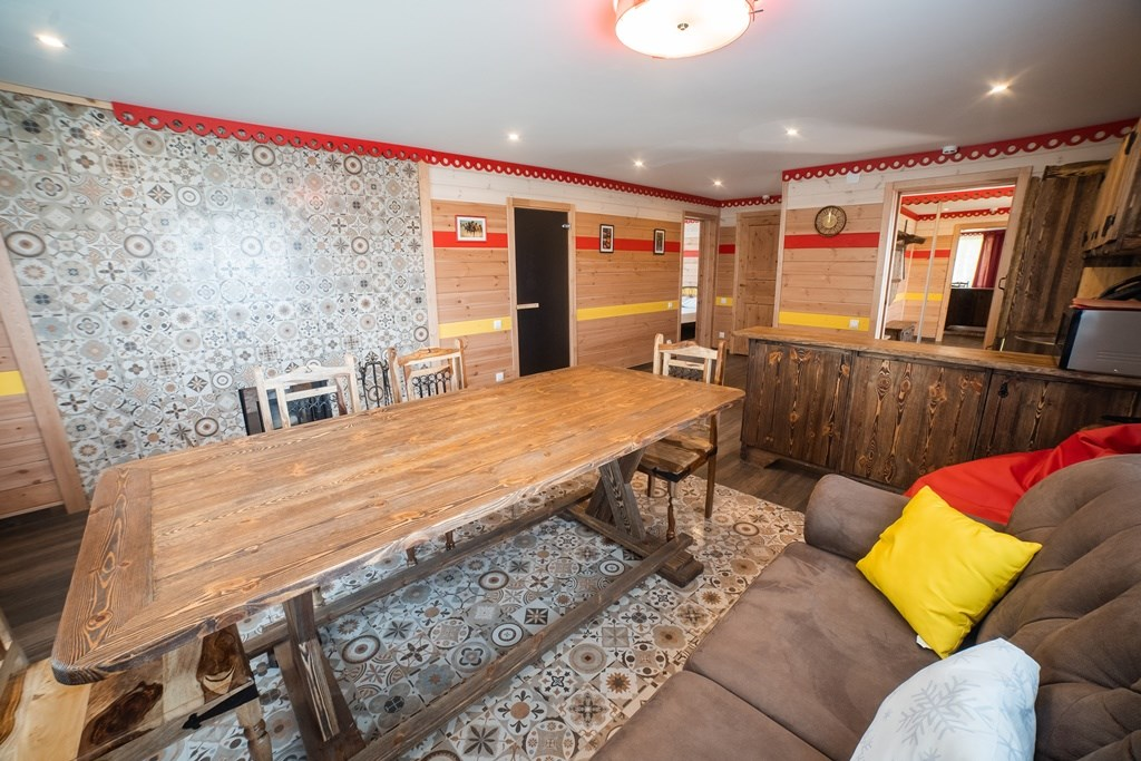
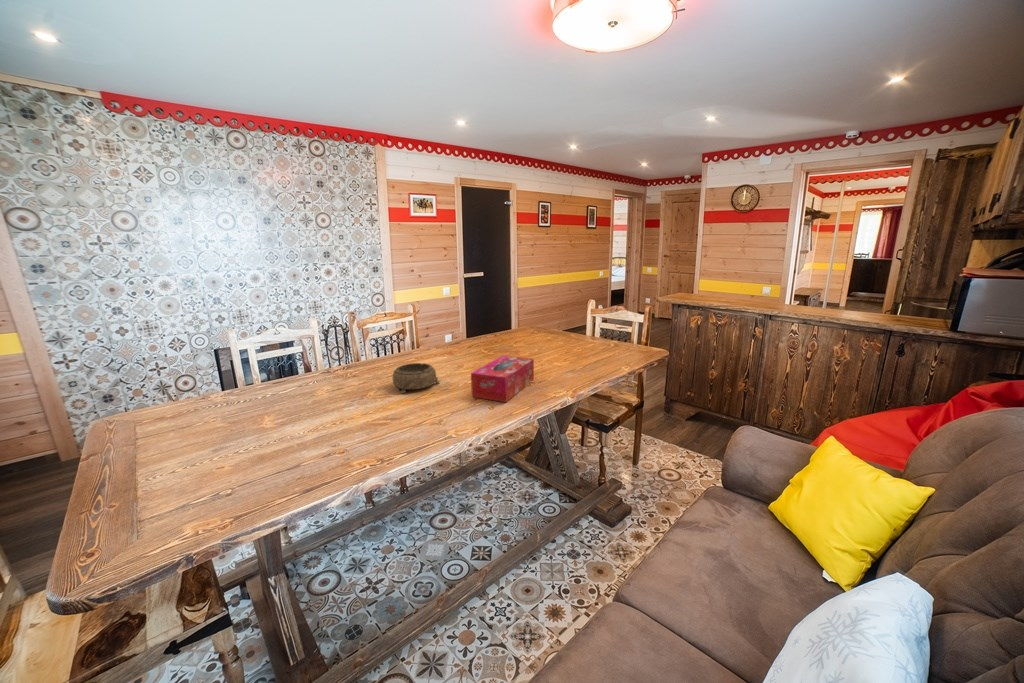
+ tissue box [470,355,535,403]
+ decorative bowl [392,362,441,394]
